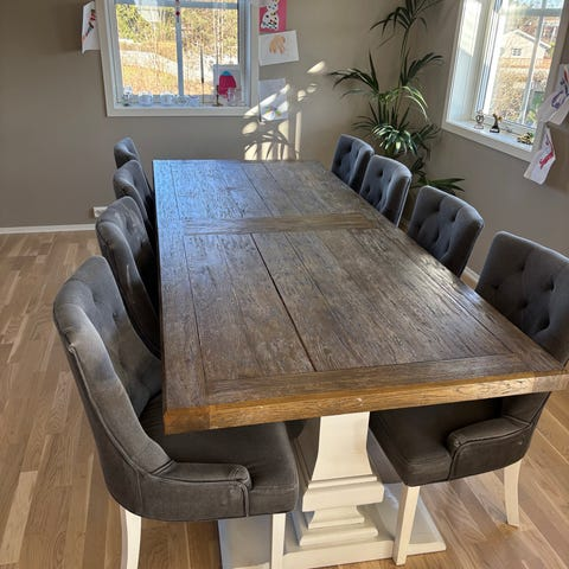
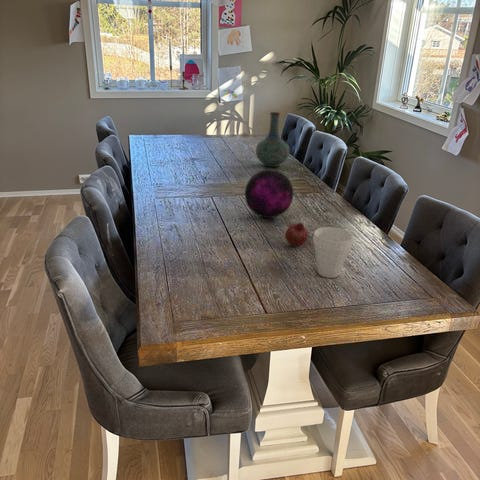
+ decorative orb [244,168,294,219]
+ cup [312,226,354,279]
+ vase [255,111,291,168]
+ fruit [284,222,309,247]
